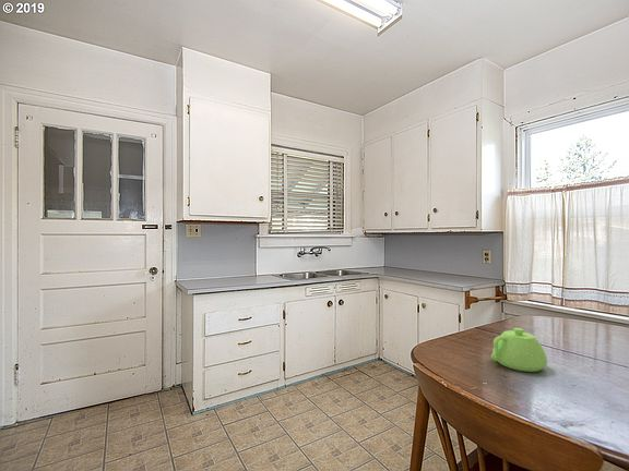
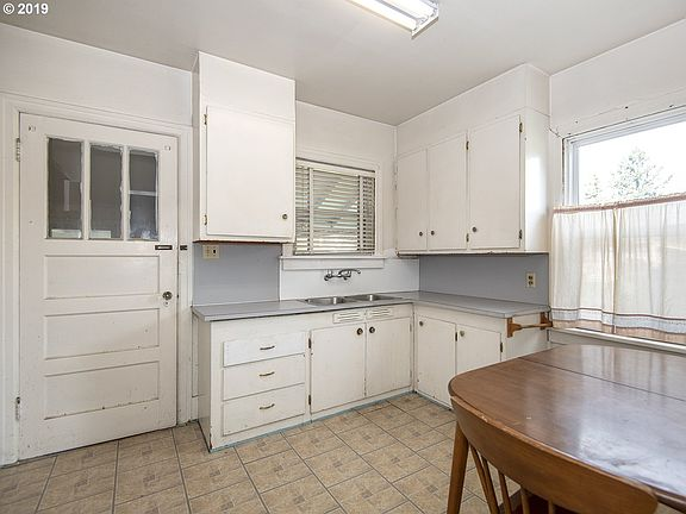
- teapot [490,327,548,373]
